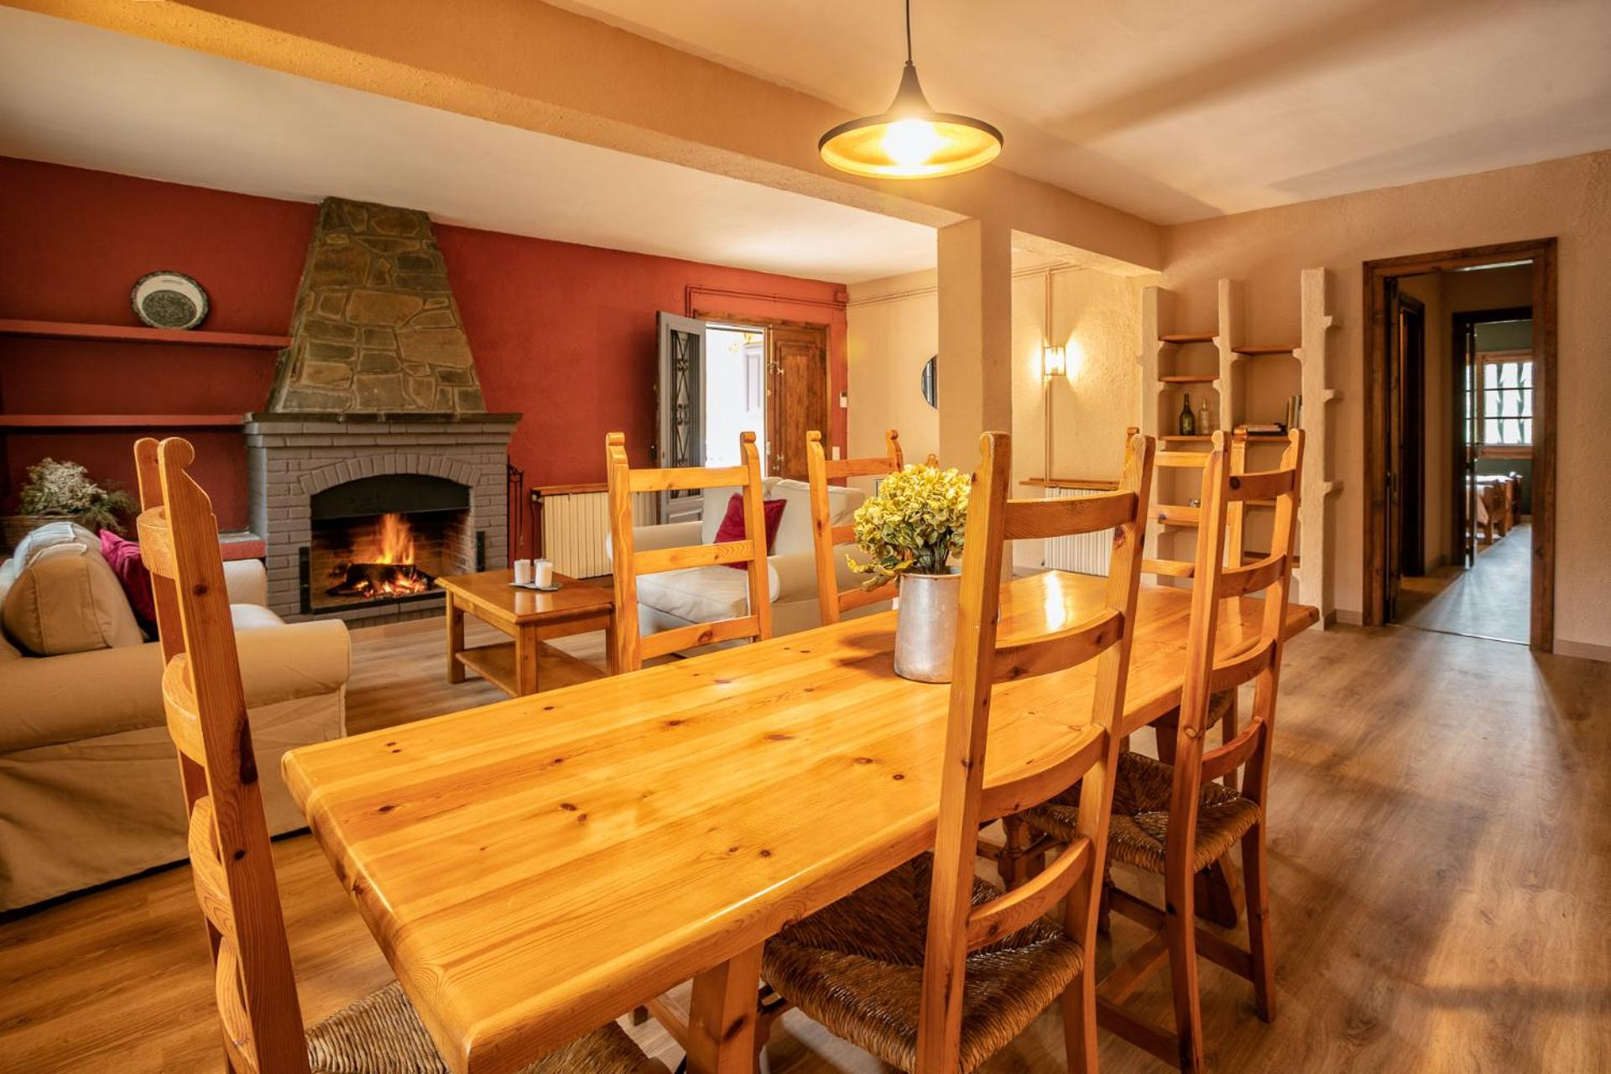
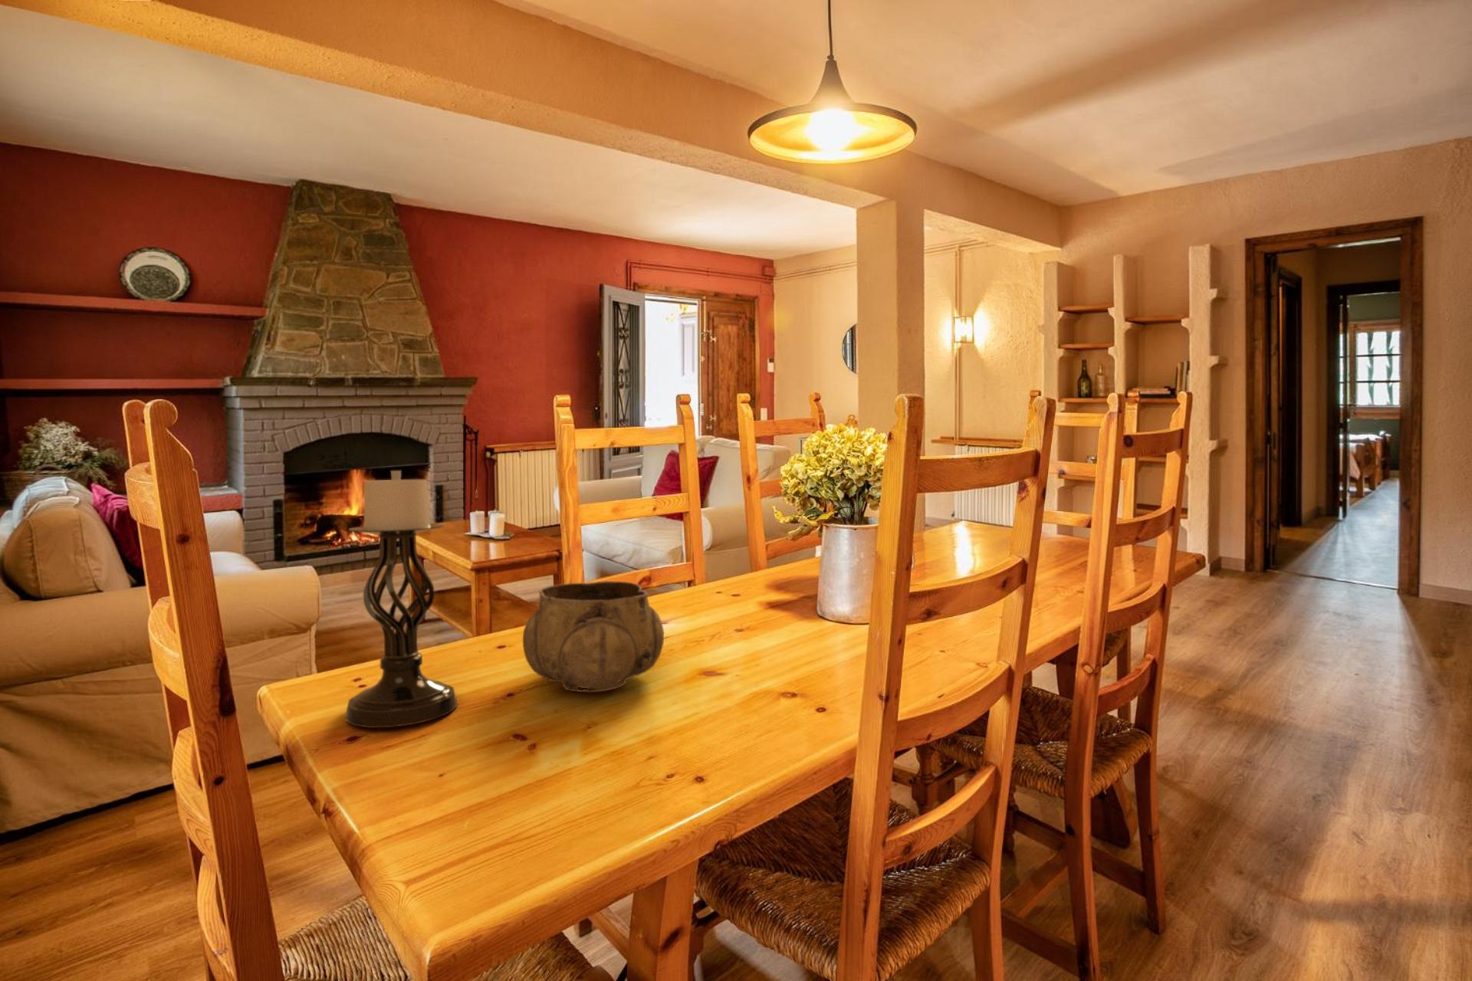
+ candle holder [345,470,459,729]
+ decorative bowl [522,580,665,693]
